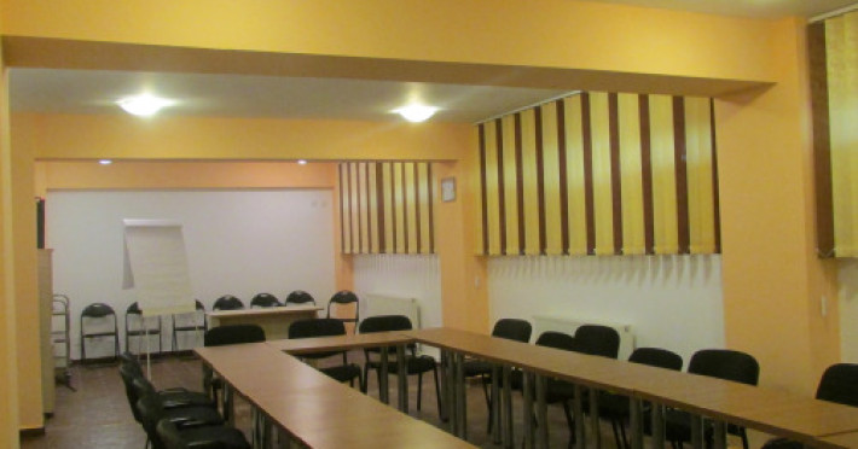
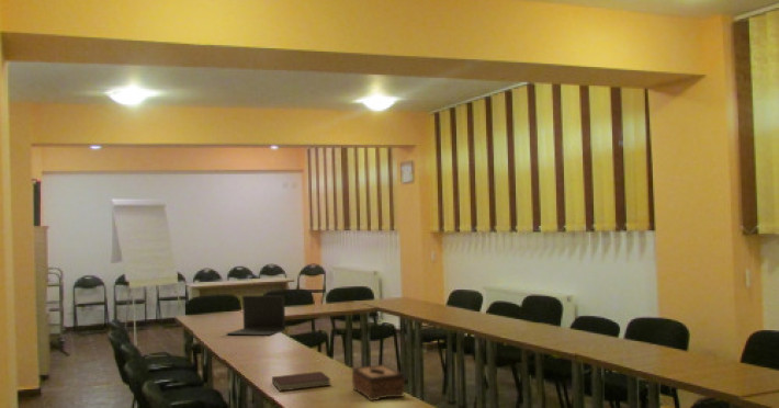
+ tissue box [351,363,406,401]
+ notebook [271,371,331,392]
+ laptop [226,295,286,337]
